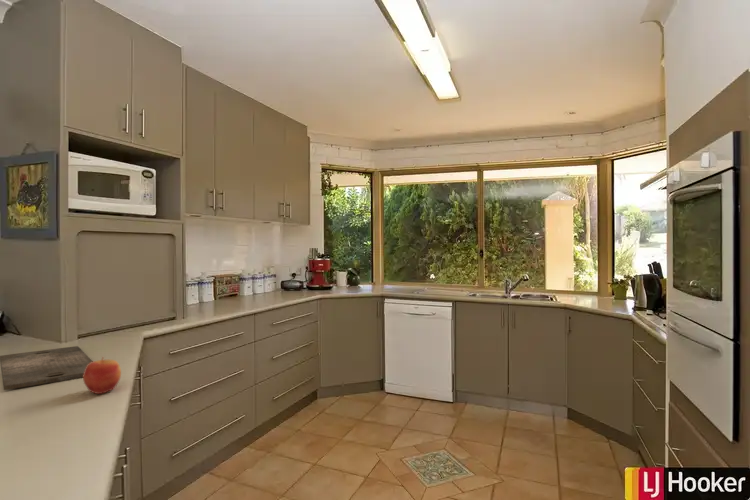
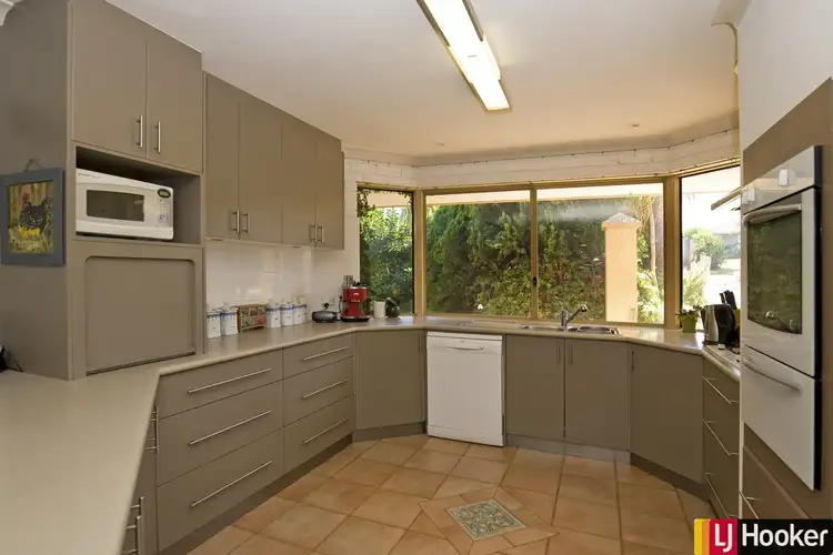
- apple [82,356,122,395]
- cutting board [0,345,94,391]
